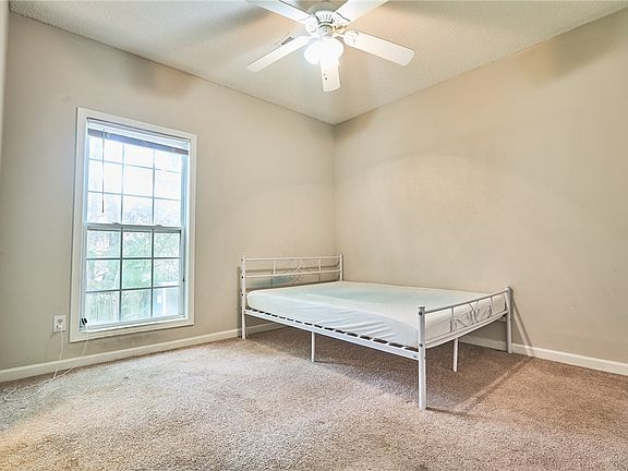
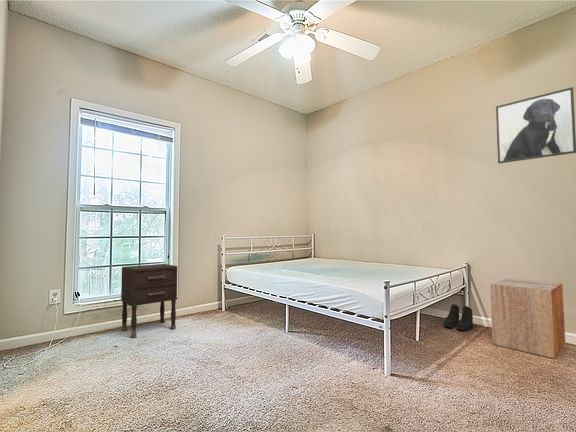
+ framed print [495,86,576,164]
+ boots [443,303,474,332]
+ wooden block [489,277,566,359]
+ nightstand [120,263,178,339]
